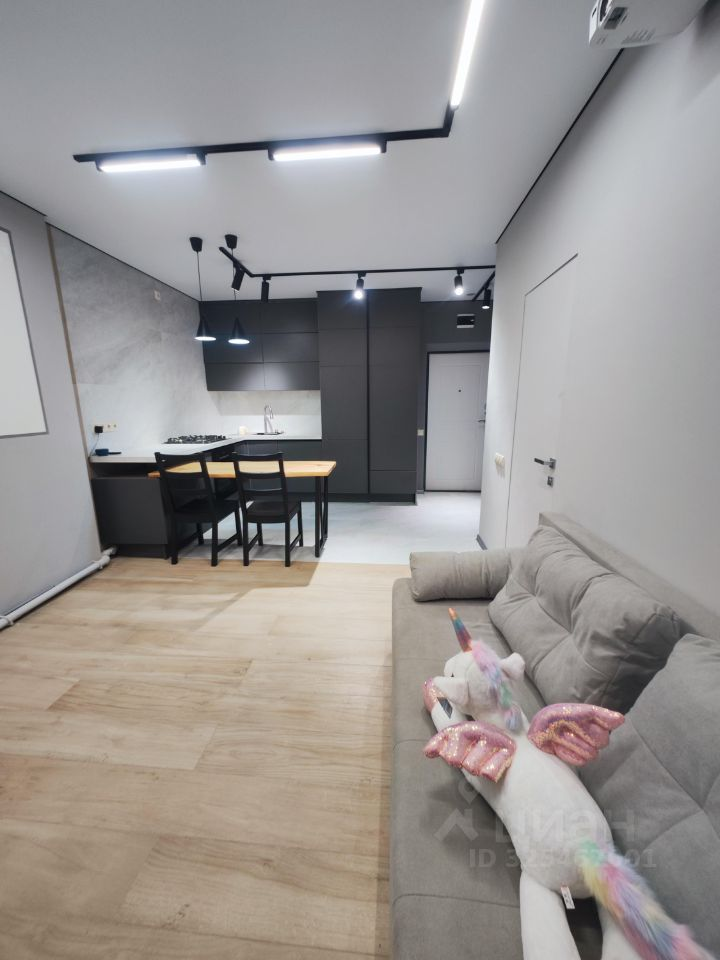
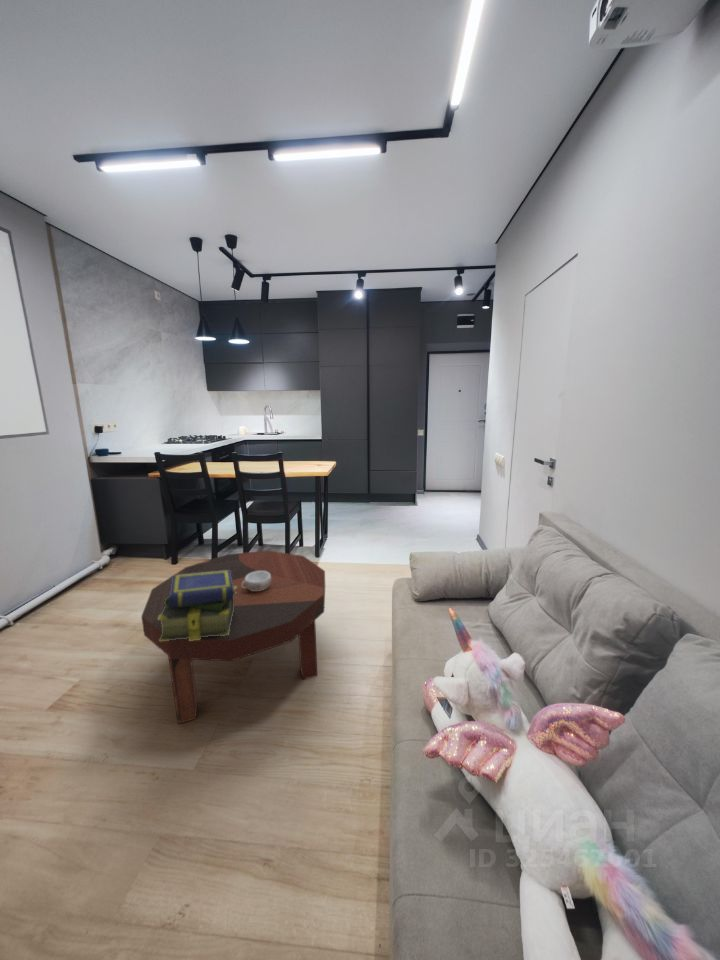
+ coffee table [140,550,326,725]
+ stack of books [158,570,237,641]
+ decorative bowl [241,571,271,591]
